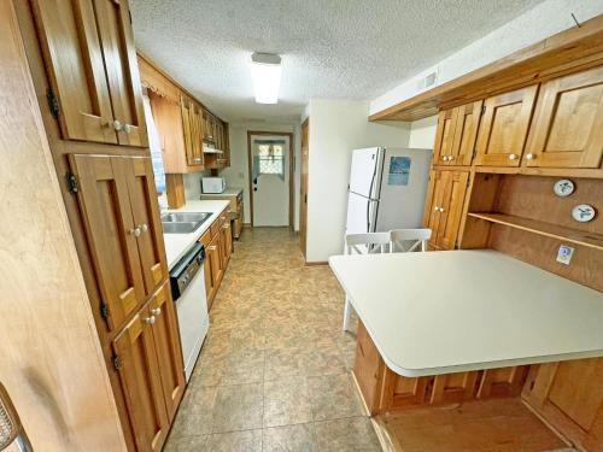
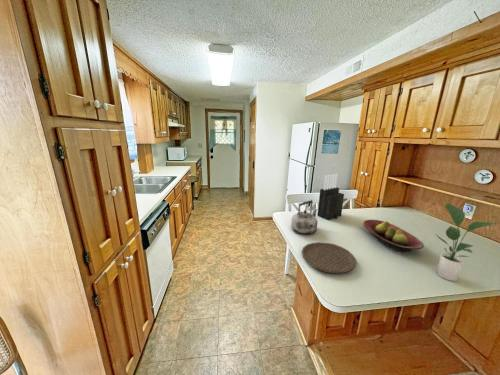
+ plate [301,241,357,275]
+ potted plant [435,202,497,282]
+ kettle [290,199,319,235]
+ knife block [317,173,345,221]
+ fruit bowl [362,219,425,253]
